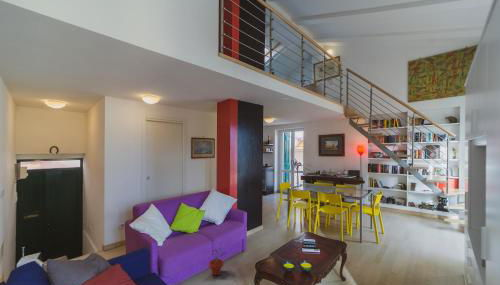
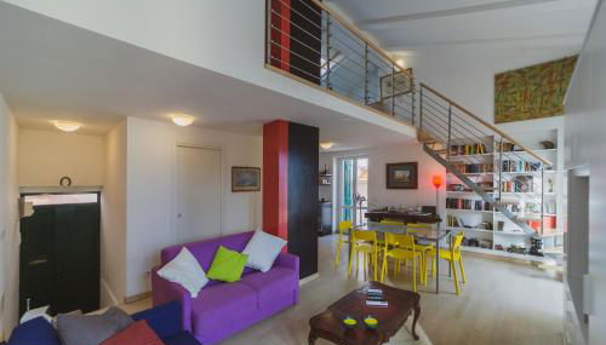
- potted plant [207,246,225,276]
